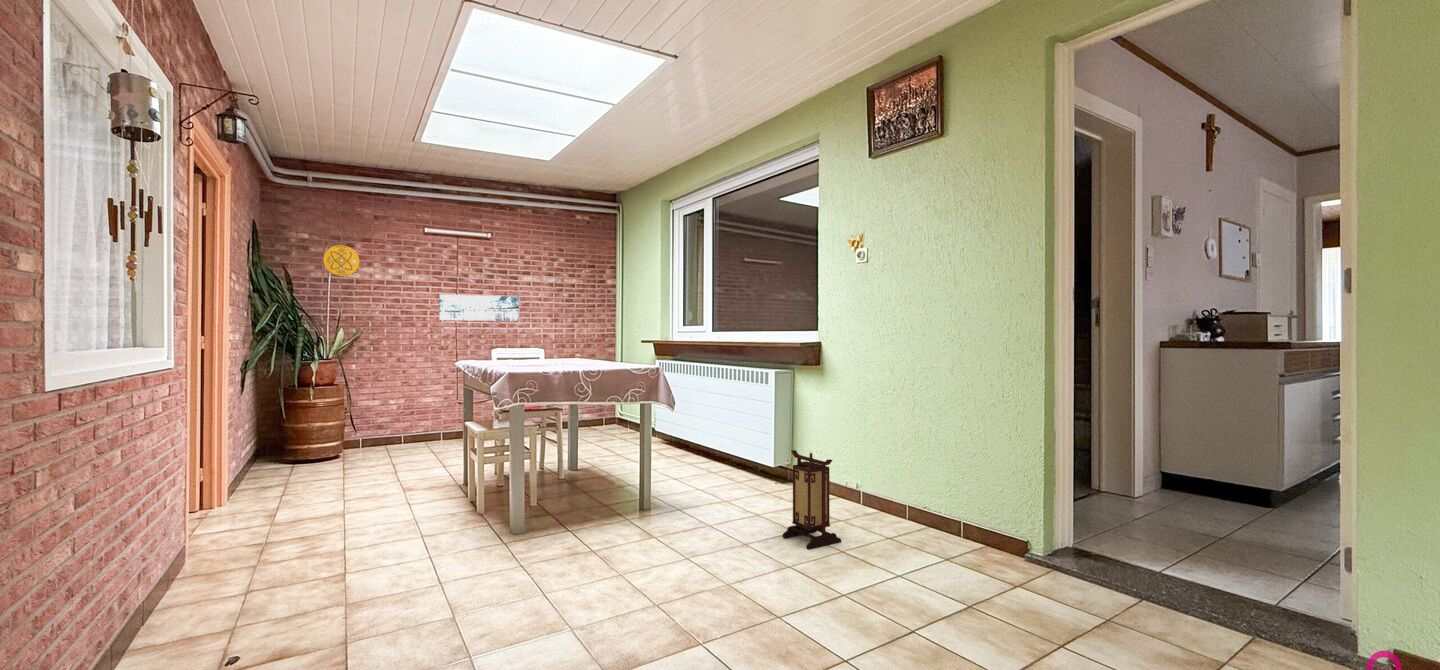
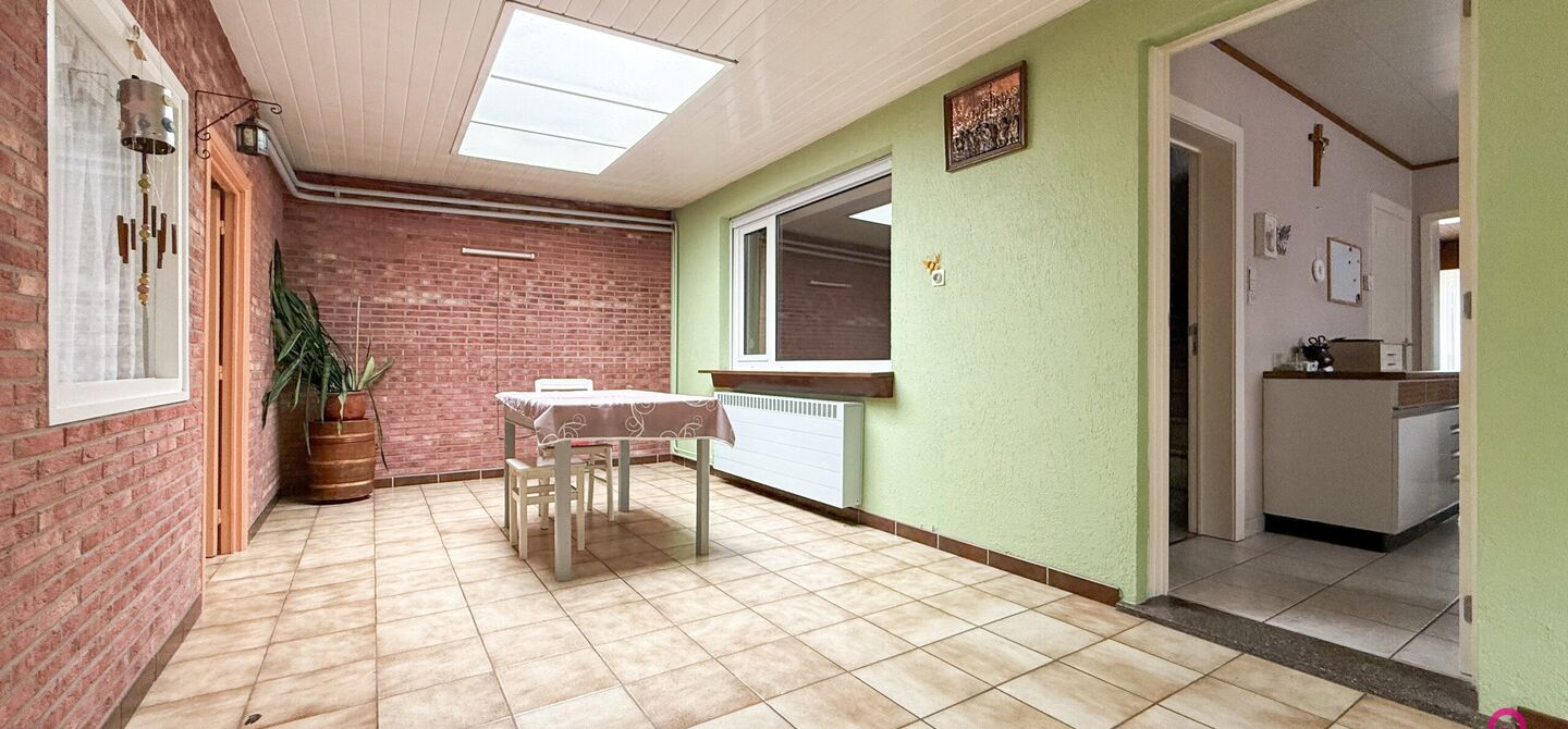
- lantern [781,449,842,550]
- wall art [438,293,520,322]
- medallion [322,244,360,277]
